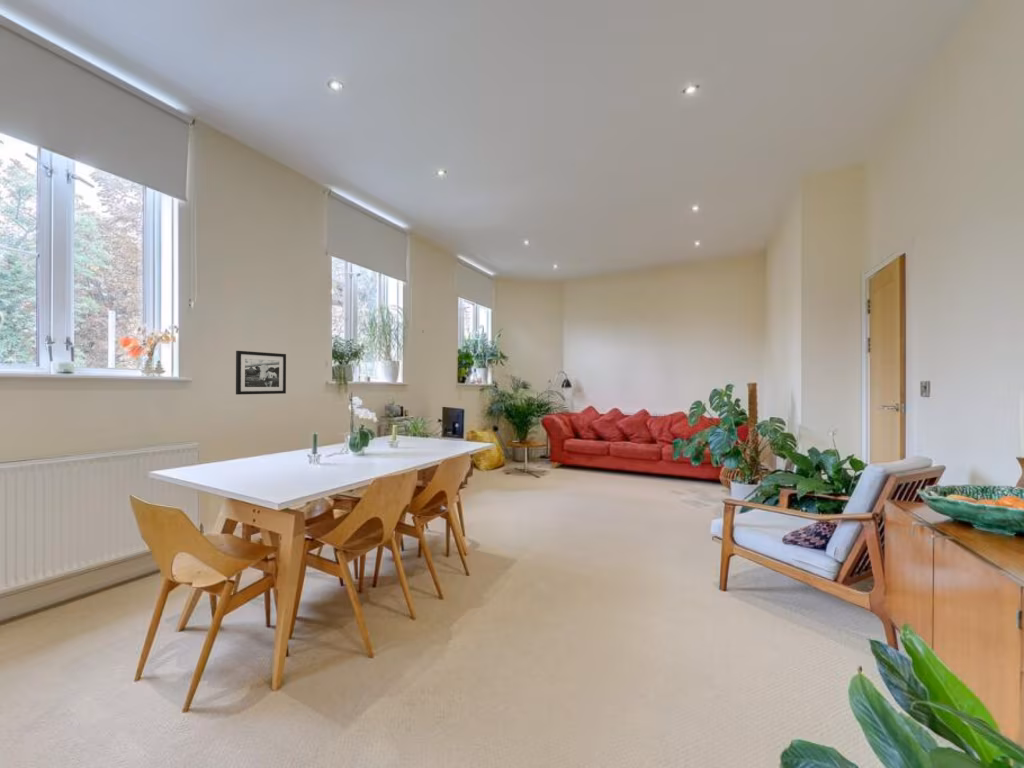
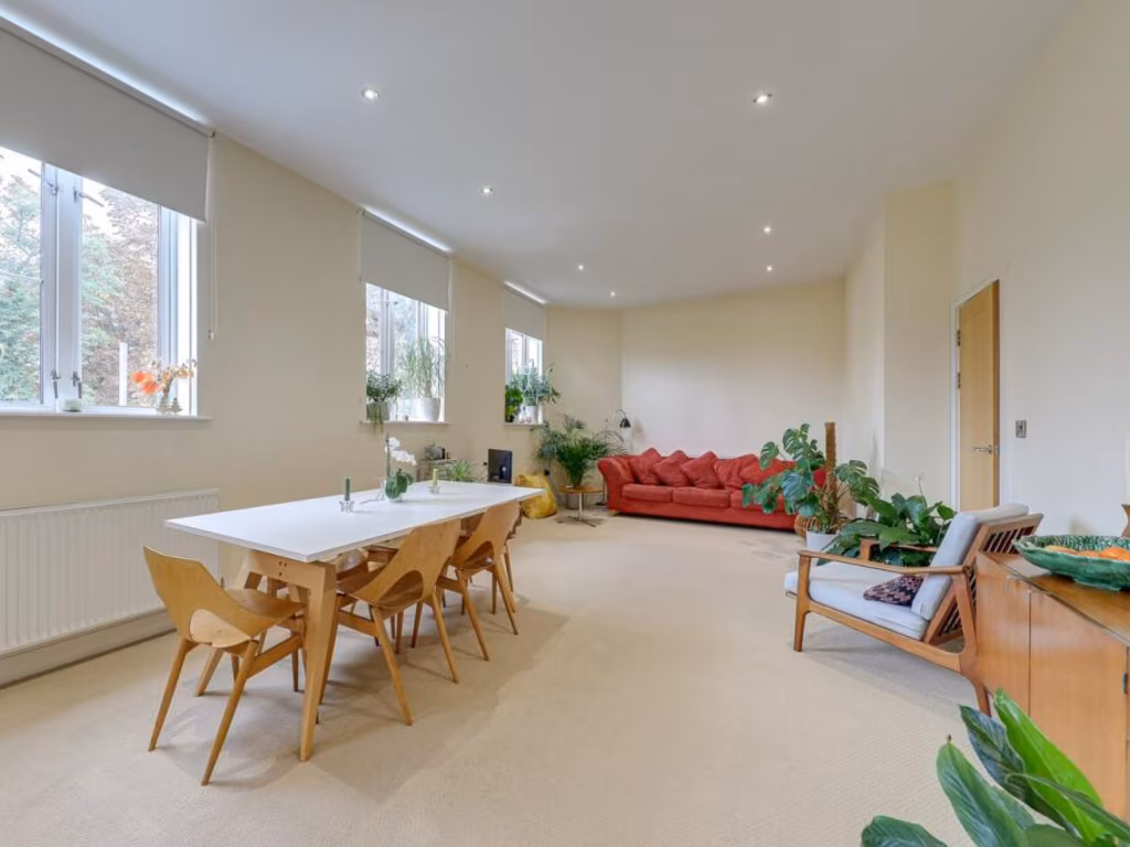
- picture frame [235,350,287,396]
